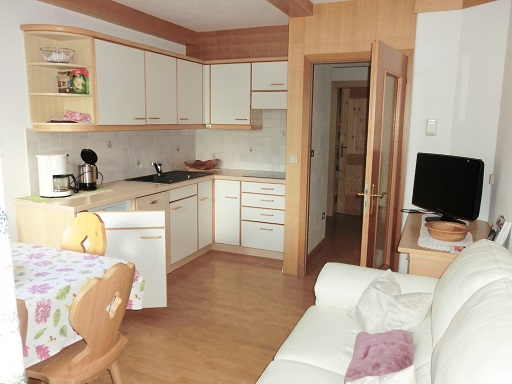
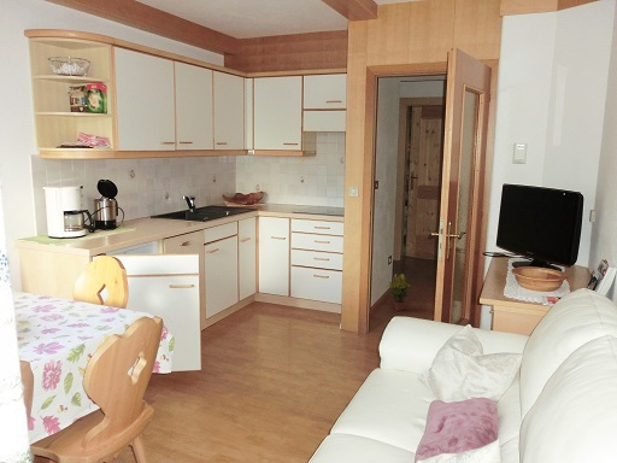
+ potted plant [387,272,412,312]
